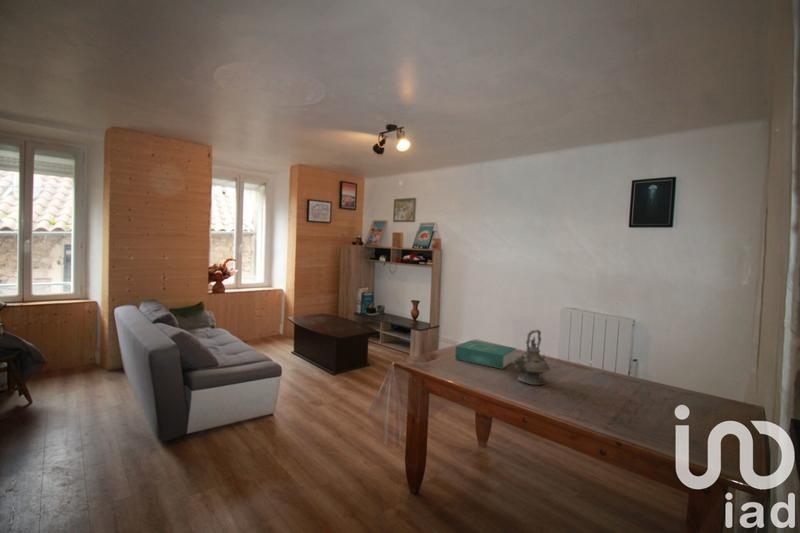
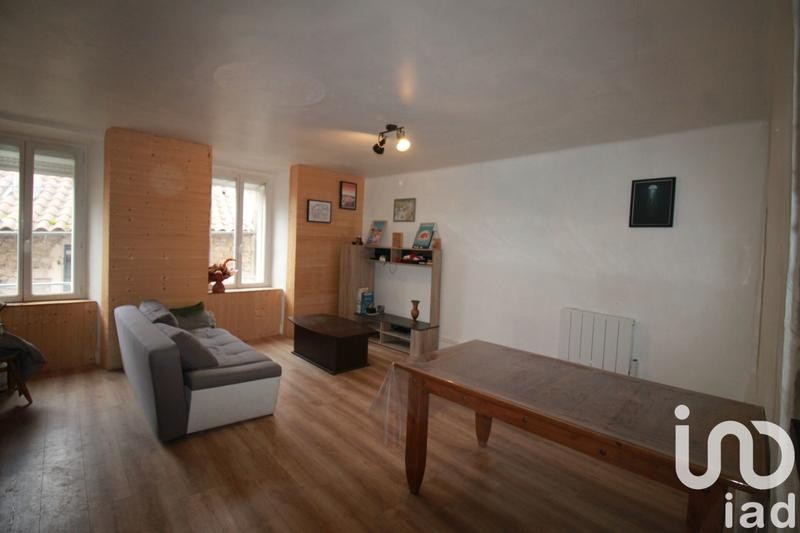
- book [454,339,517,370]
- teapot [512,329,551,386]
